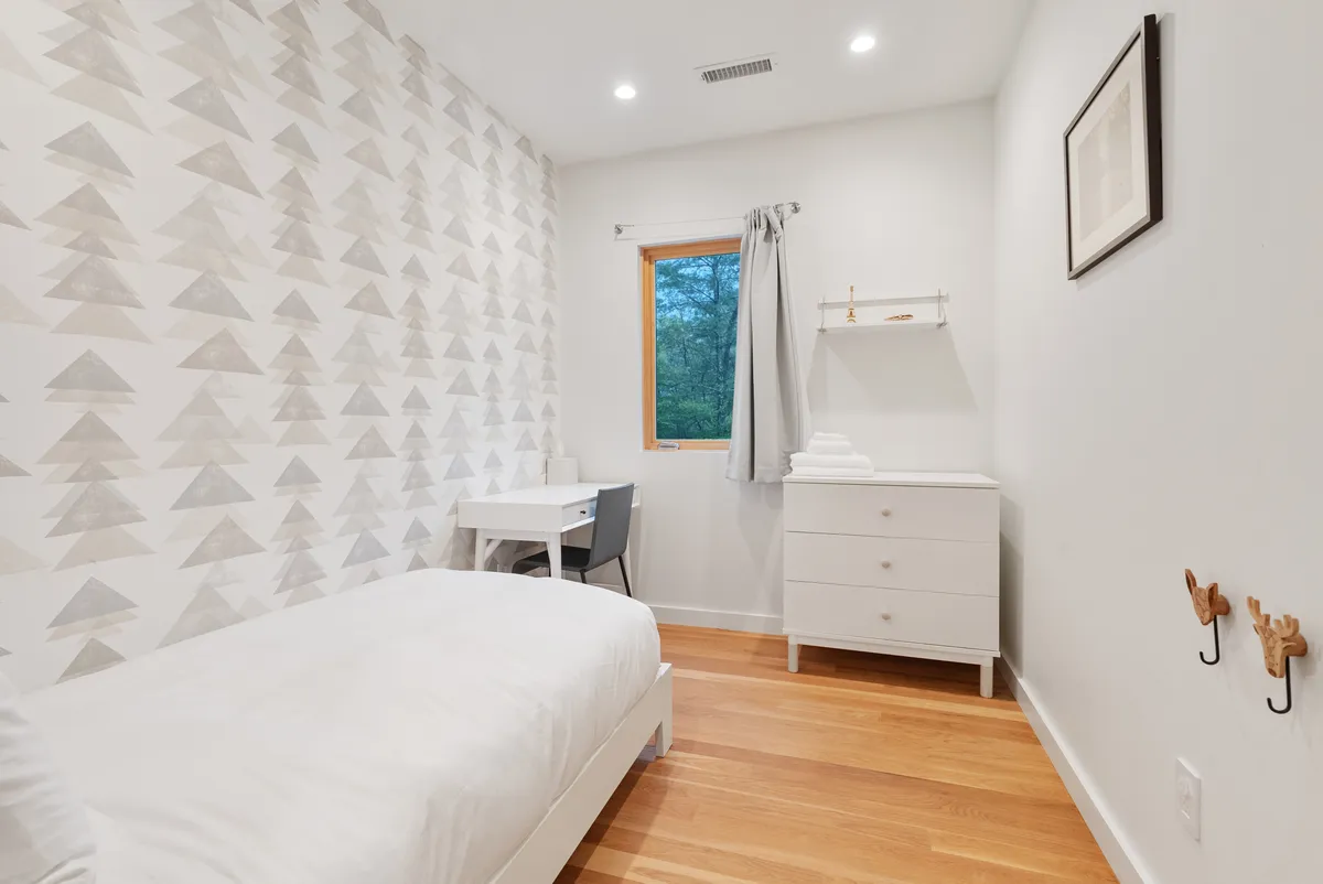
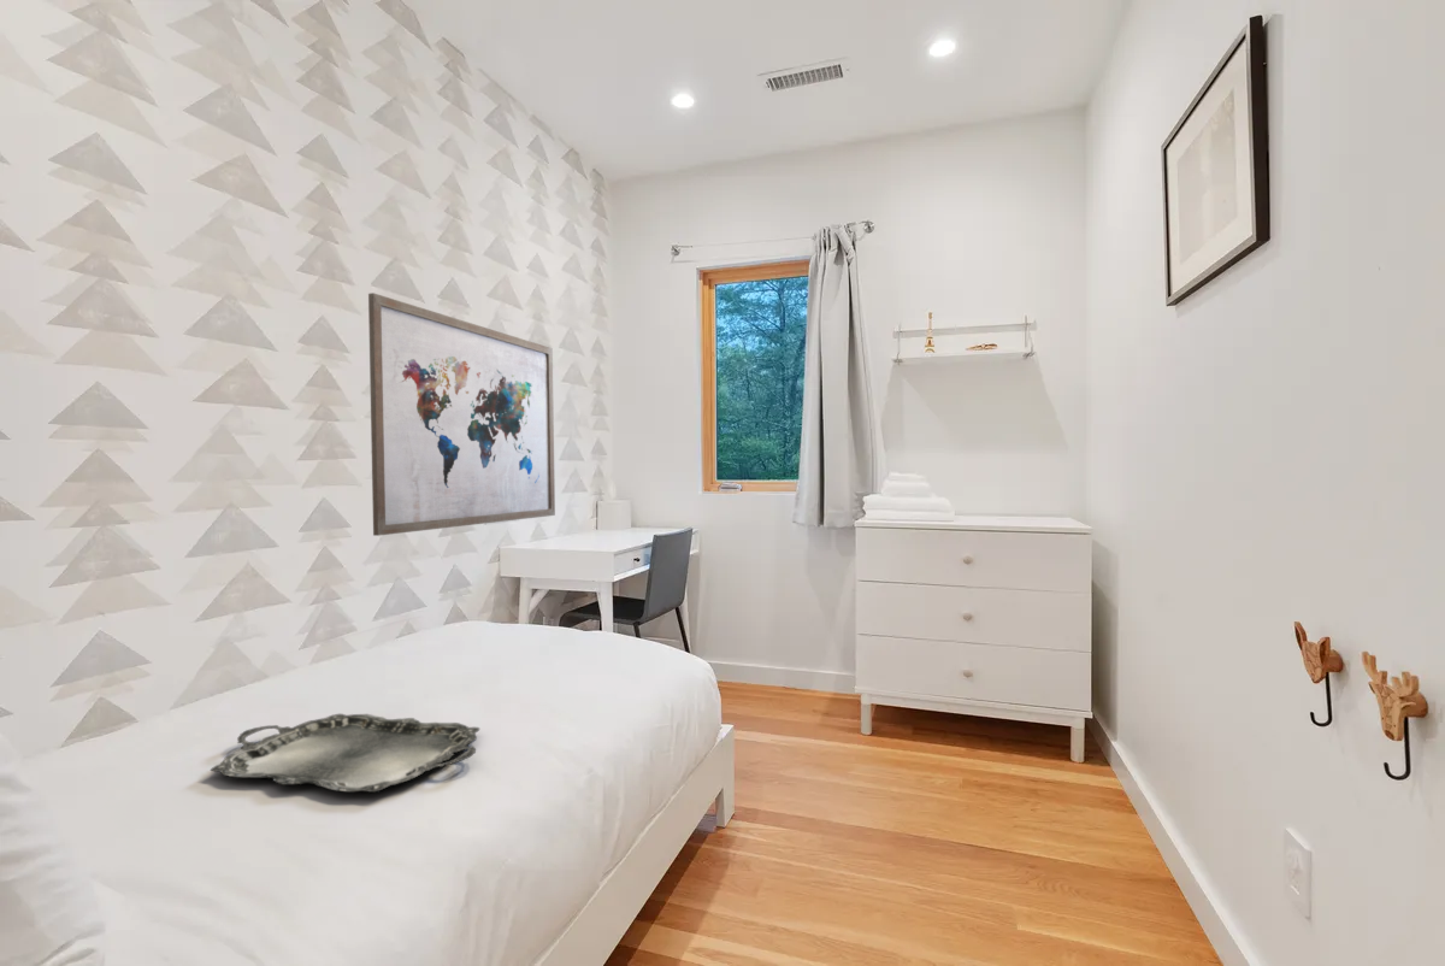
+ serving tray [210,713,480,794]
+ wall art [367,291,556,537]
